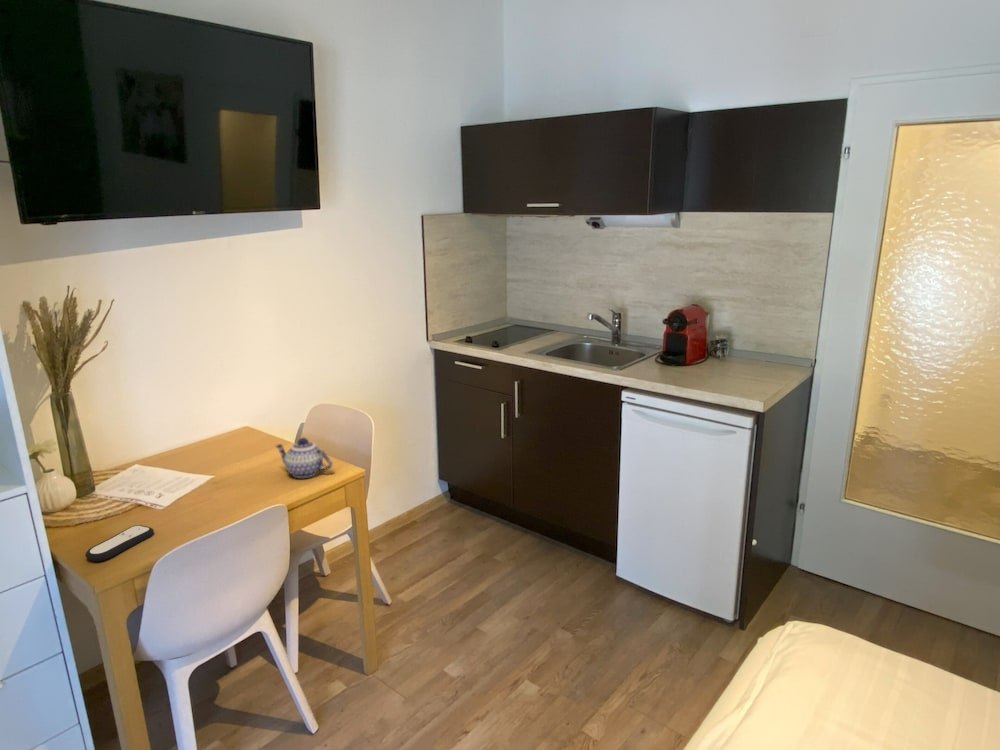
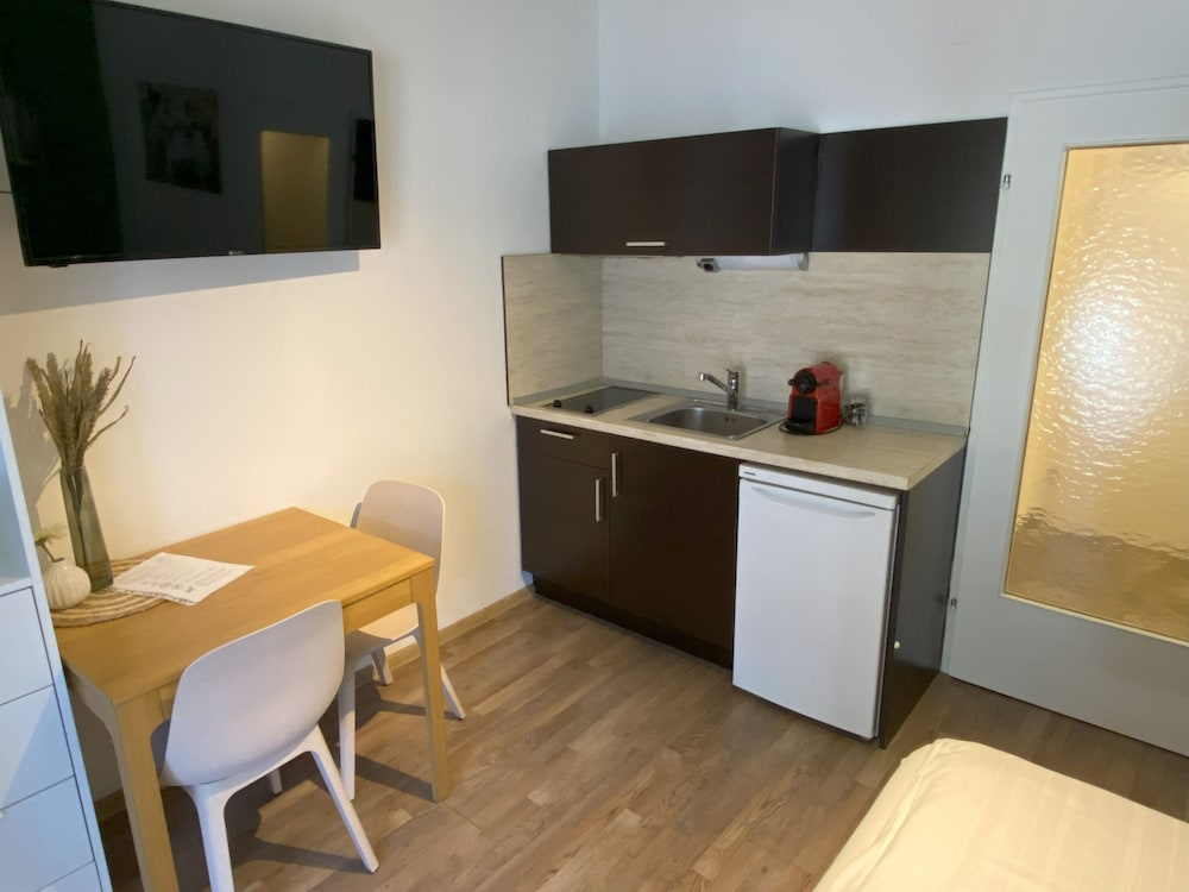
- remote control [84,524,155,562]
- teapot [273,437,334,479]
